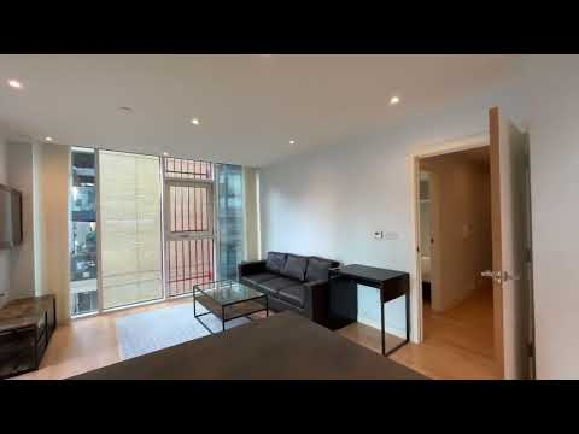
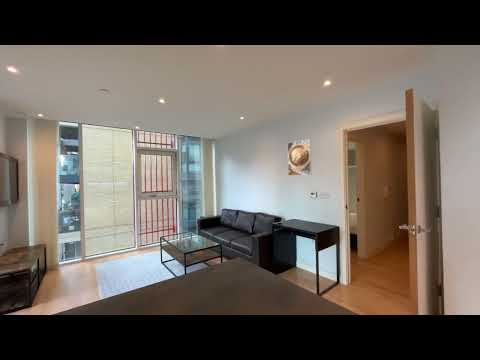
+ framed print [287,138,312,177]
